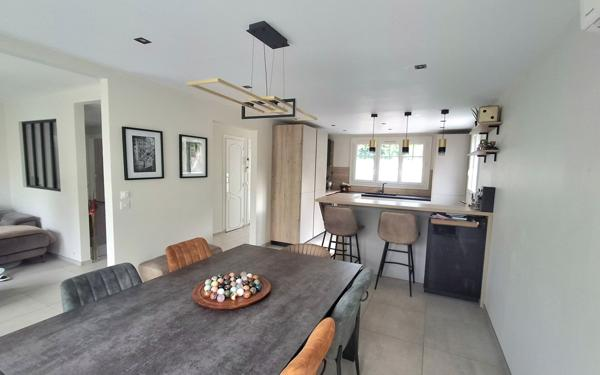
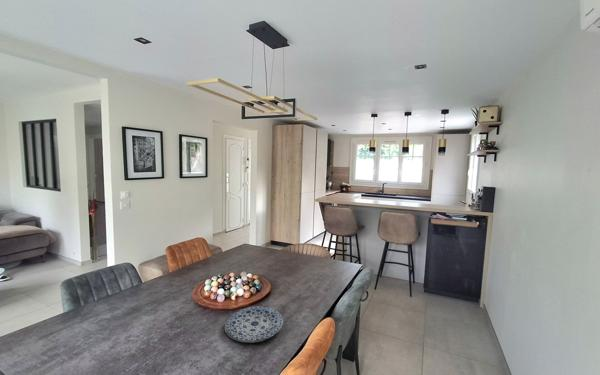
+ plate [224,305,284,343]
